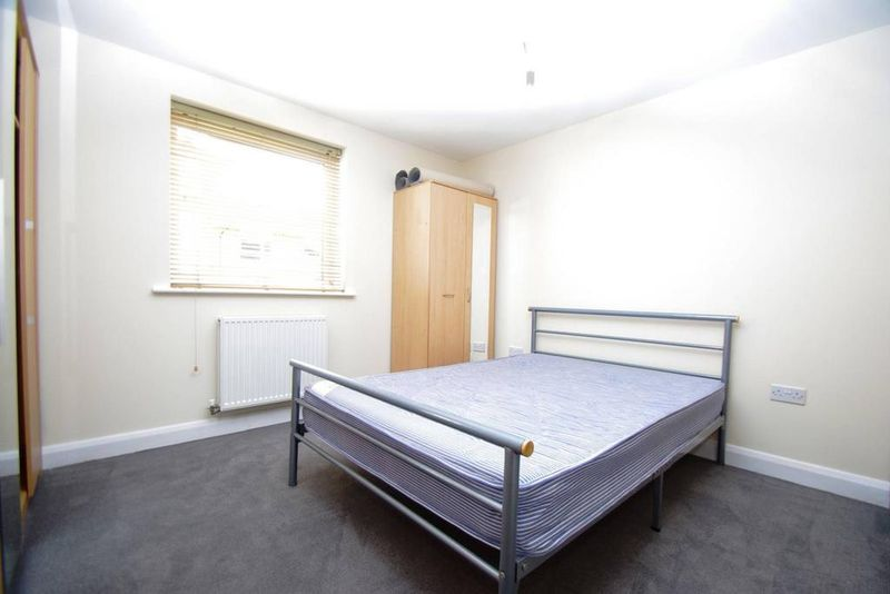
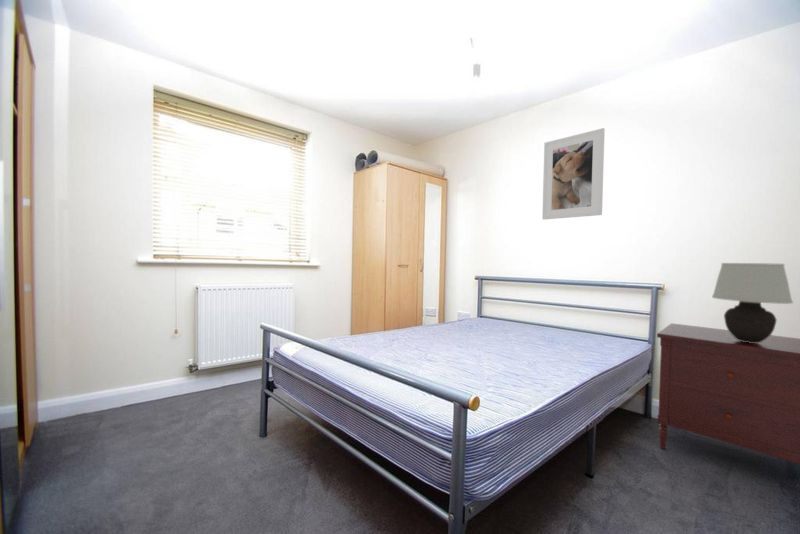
+ dresser [656,322,800,465]
+ table lamp [711,262,794,343]
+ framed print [541,127,606,221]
